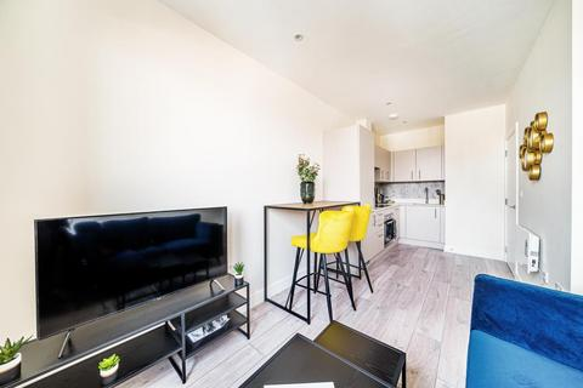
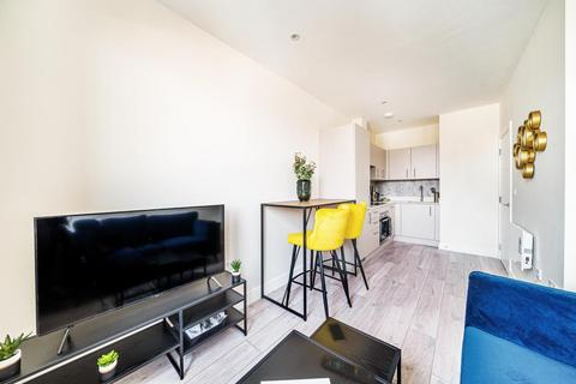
+ remote control [320,354,377,384]
+ smartphone [326,322,348,343]
